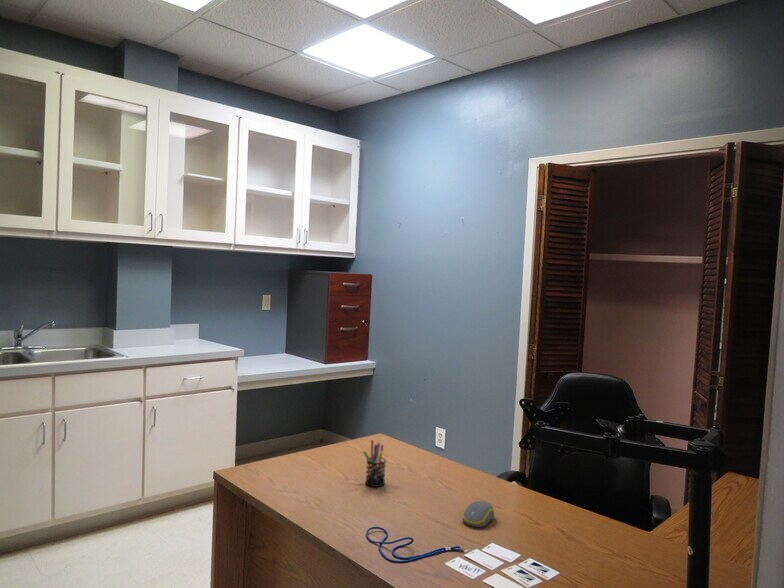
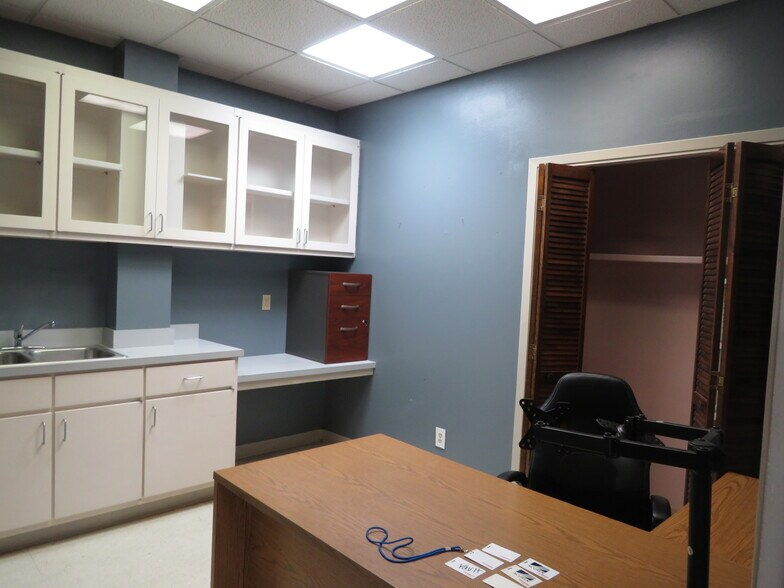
- pen holder [362,439,387,488]
- computer mouse [461,500,495,528]
